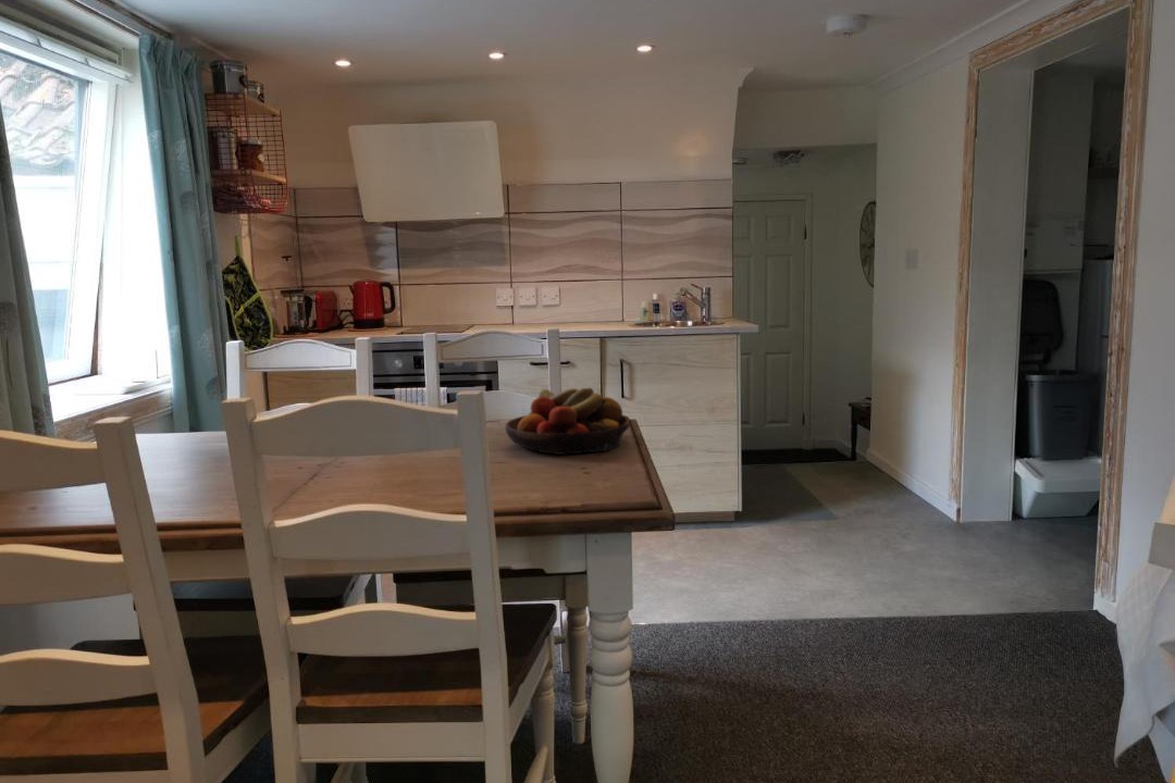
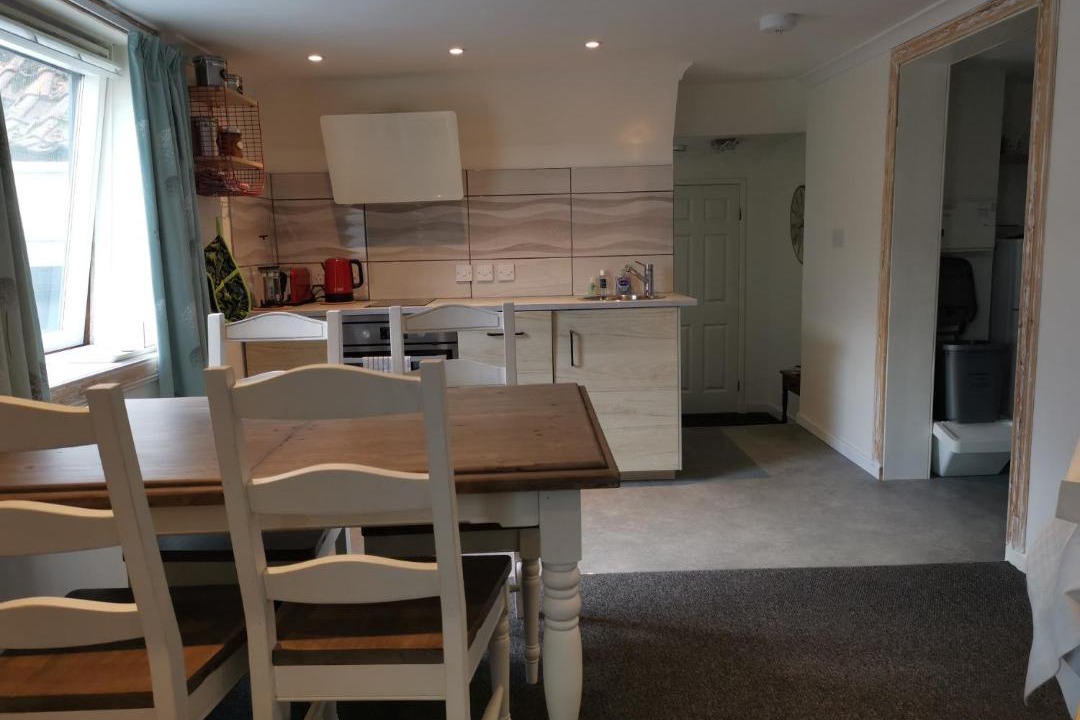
- fruit bowl [505,387,632,456]
